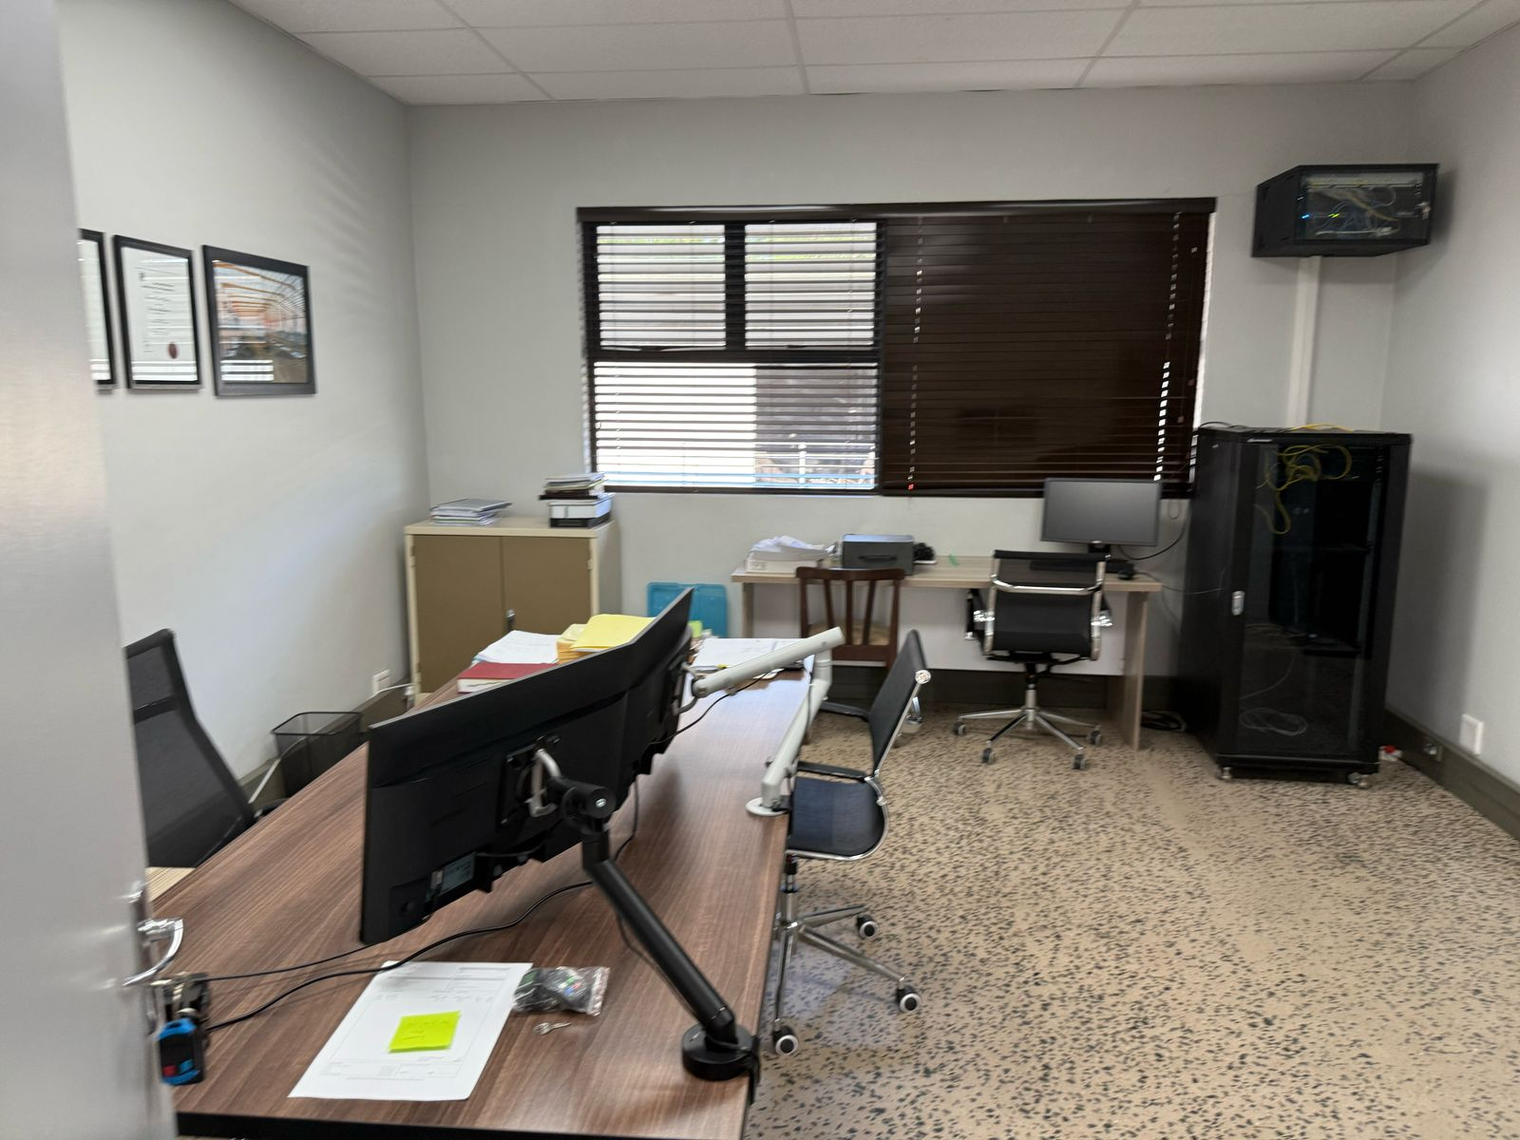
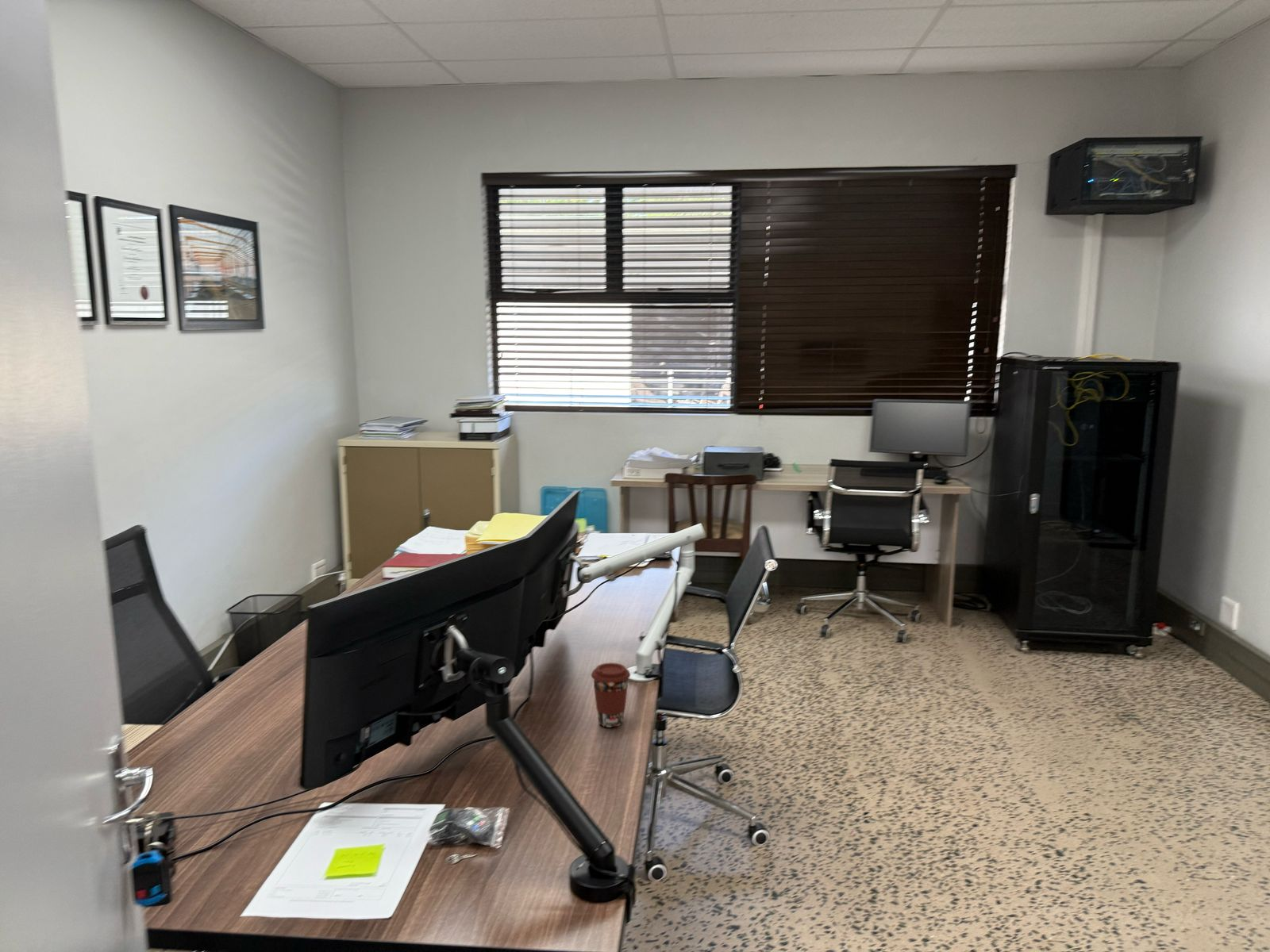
+ coffee cup [591,662,631,728]
